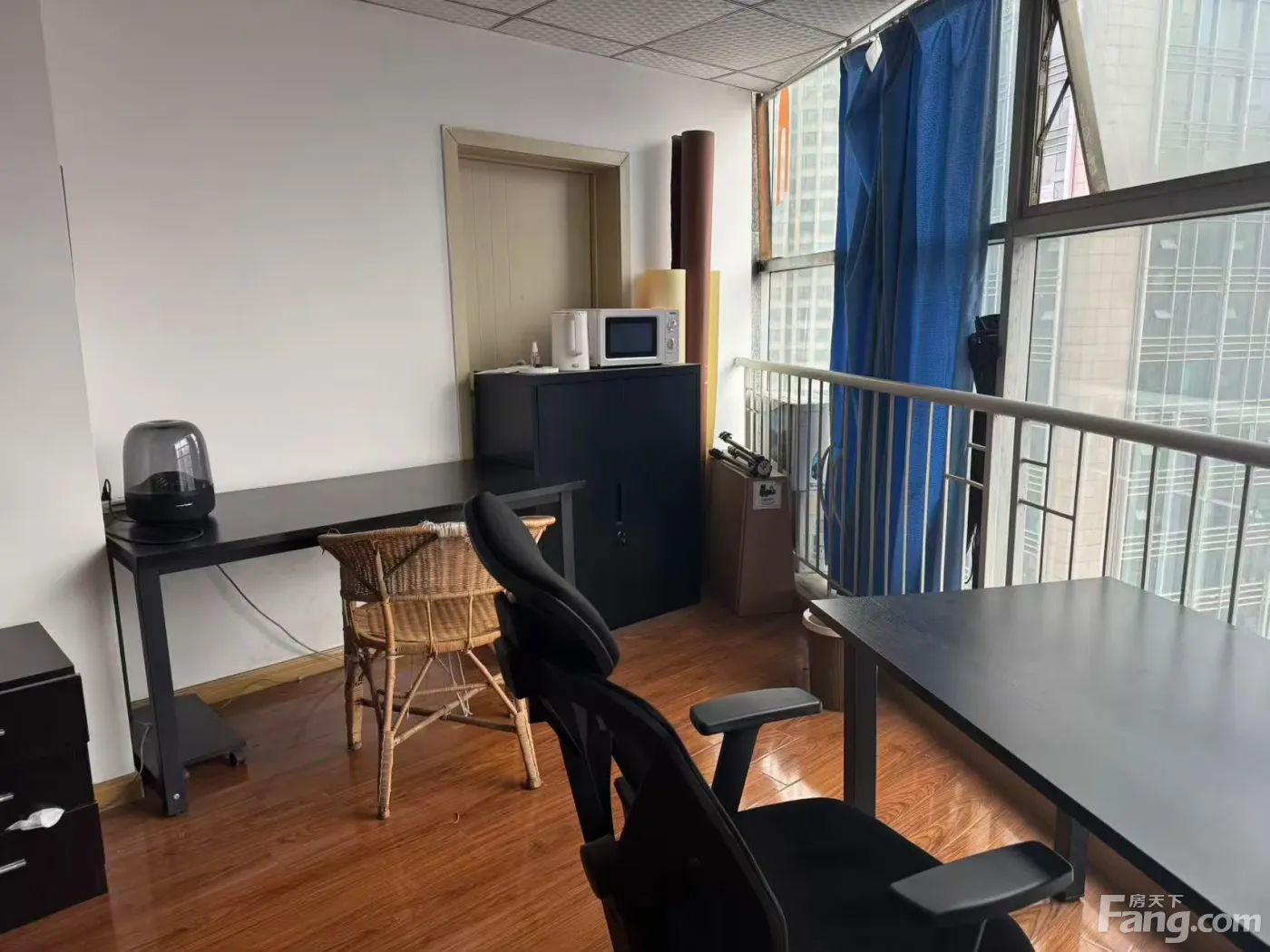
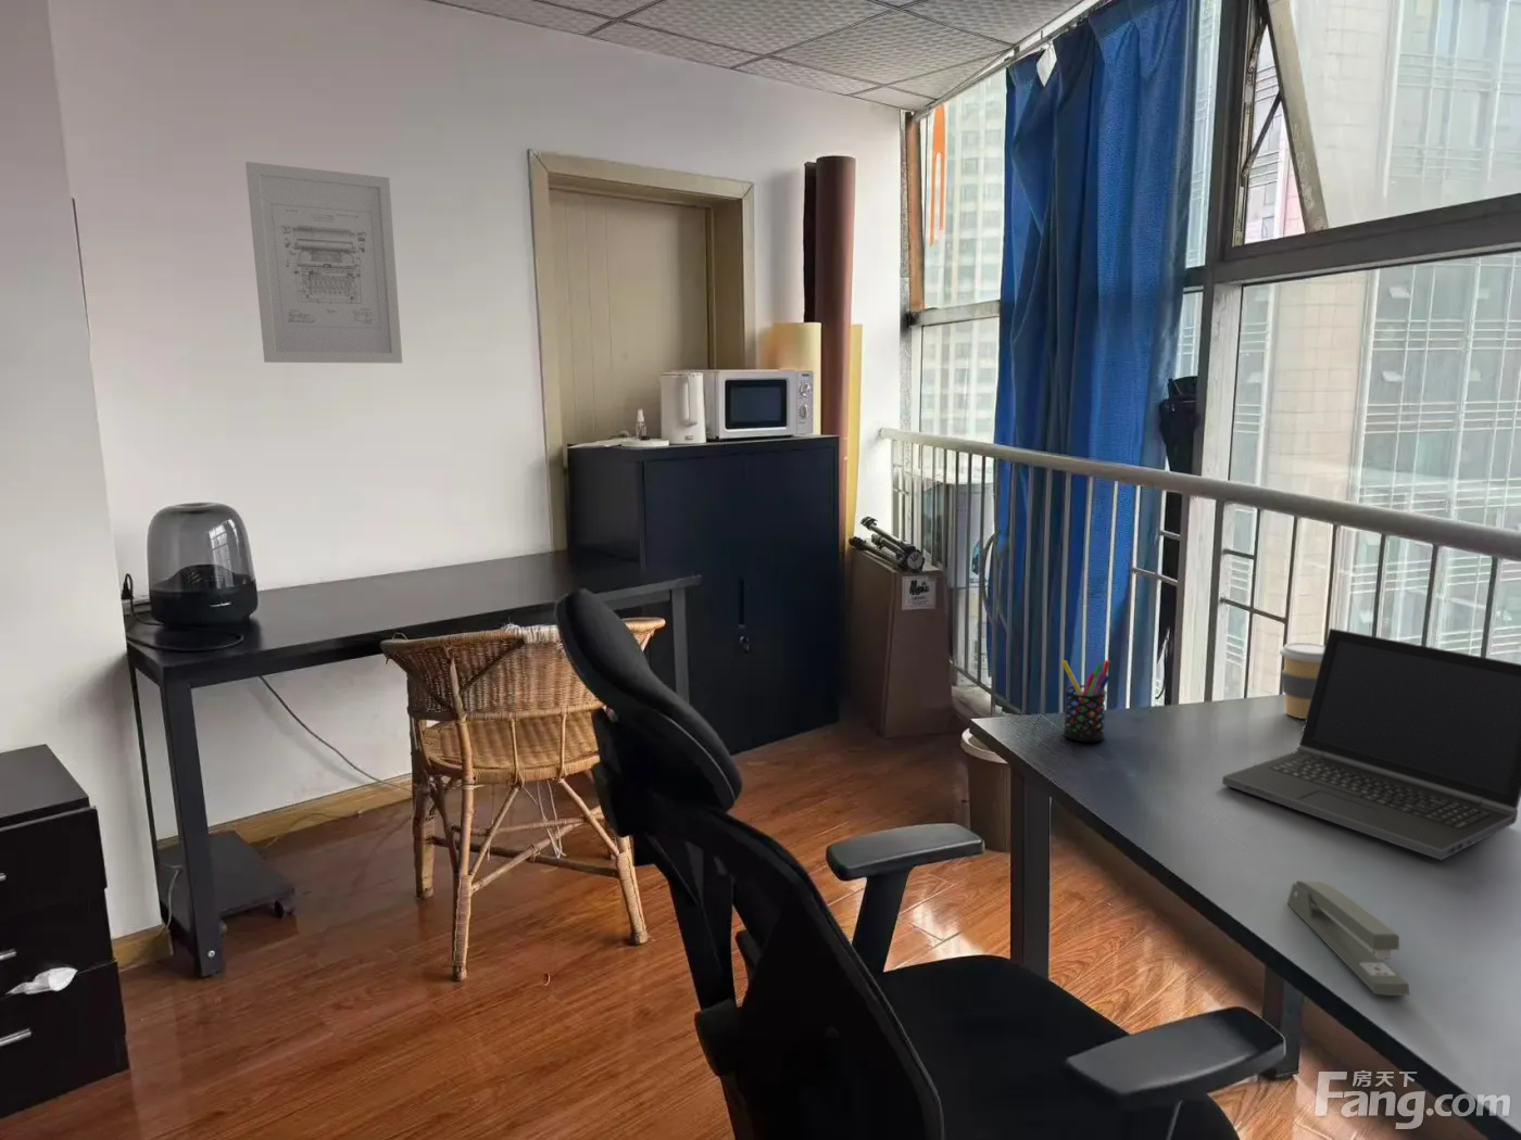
+ stapler [1286,879,1410,996]
+ coffee cup [1279,642,1326,720]
+ laptop computer [1222,627,1521,861]
+ wall art [244,160,404,365]
+ pen holder [1060,659,1111,742]
